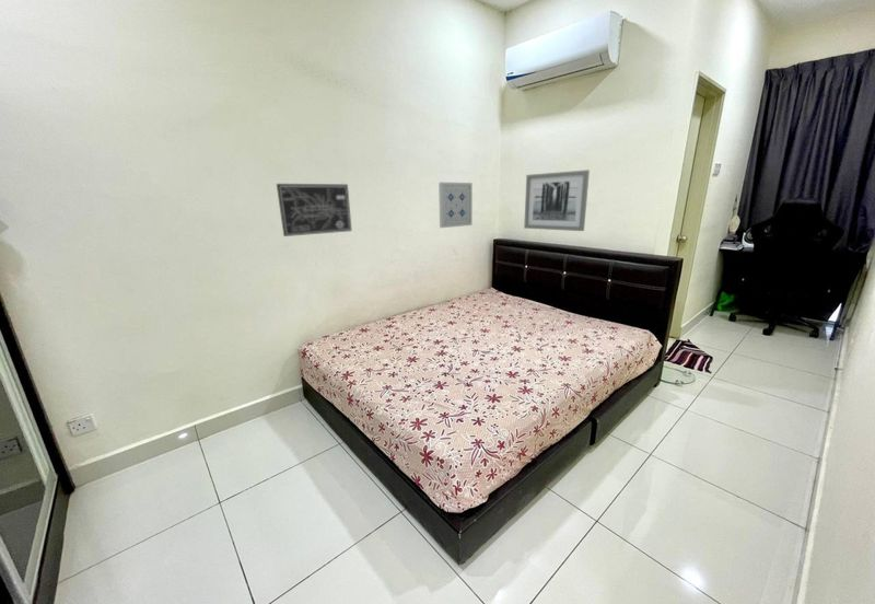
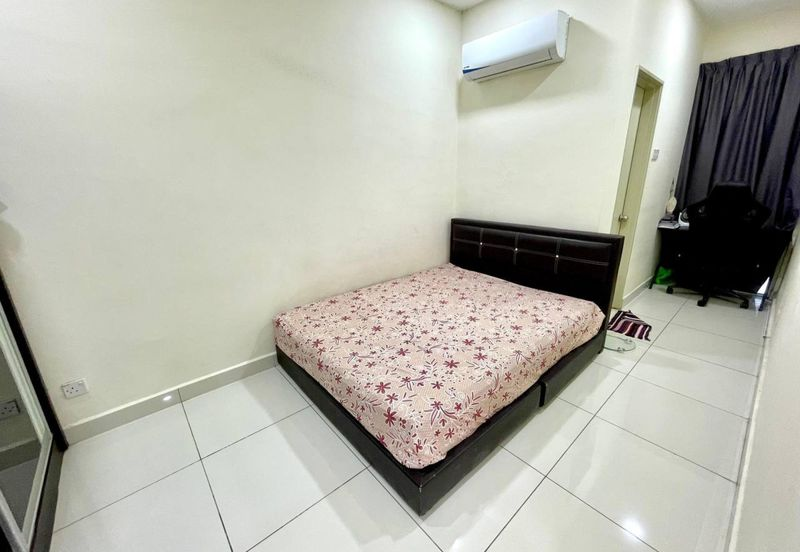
- wall art [438,182,474,229]
- wall art [276,183,353,237]
- wall art [523,169,591,232]
